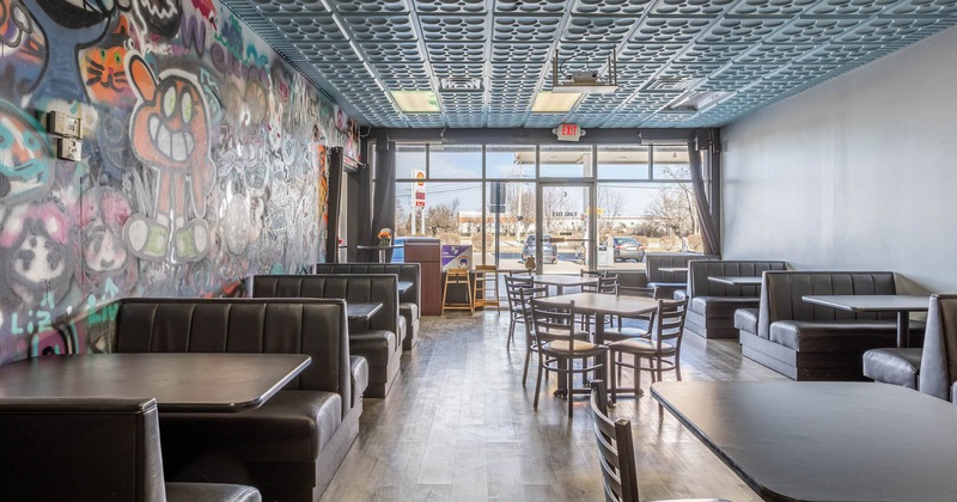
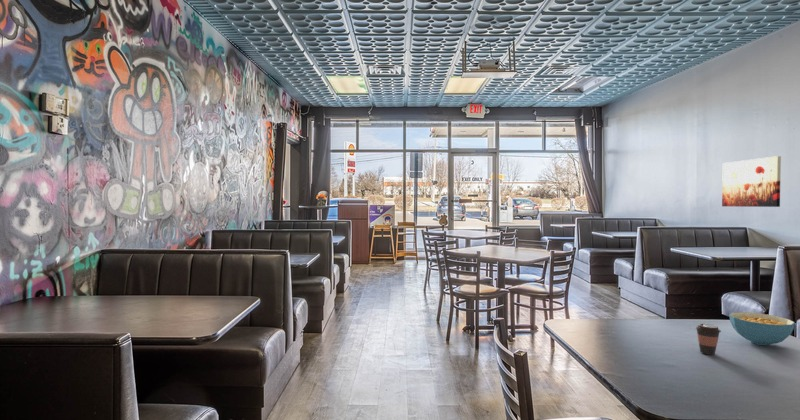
+ cereal bowl [728,311,796,347]
+ coffee cup [694,322,722,356]
+ wall art [721,155,782,208]
